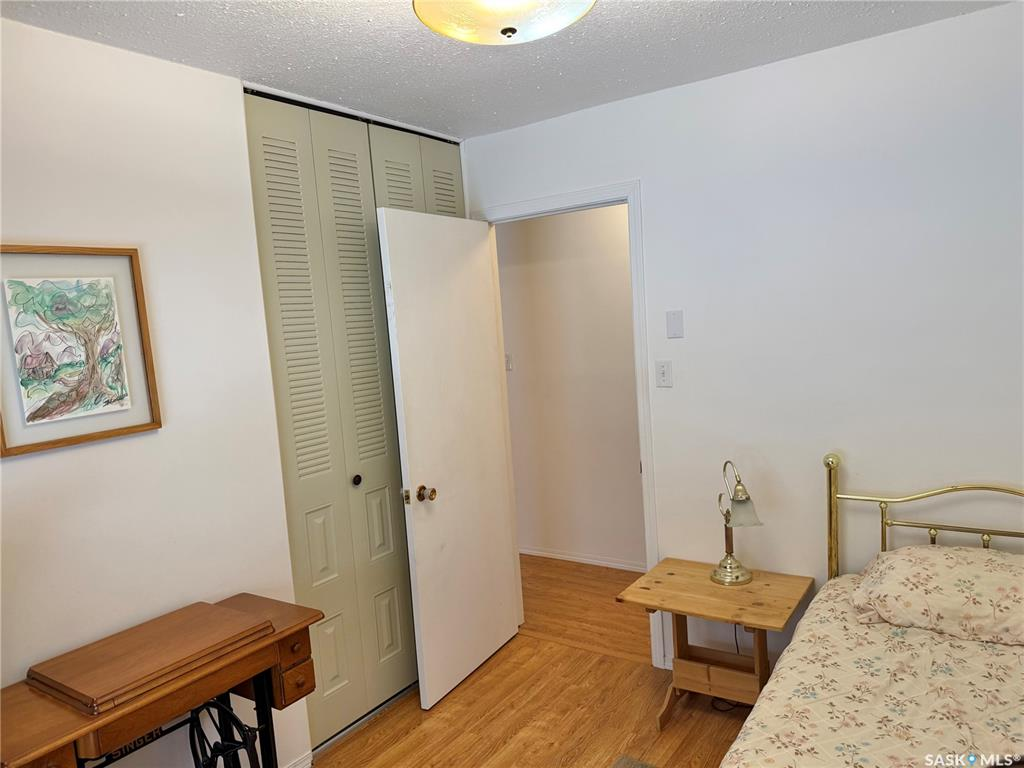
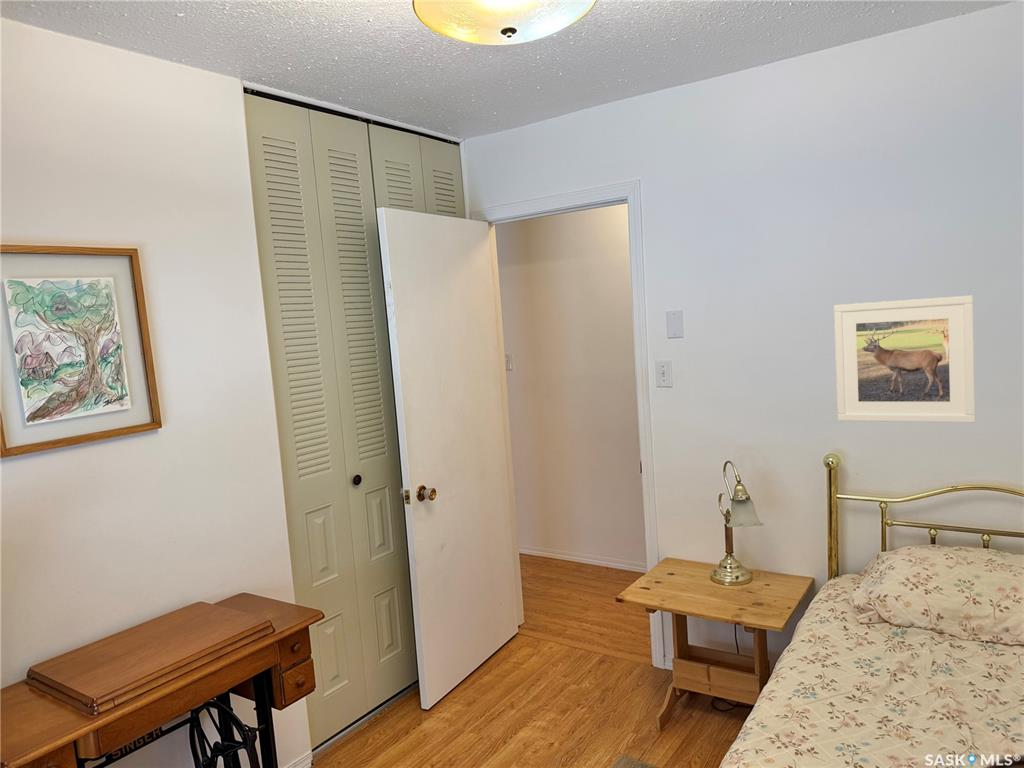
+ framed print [833,295,976,424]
